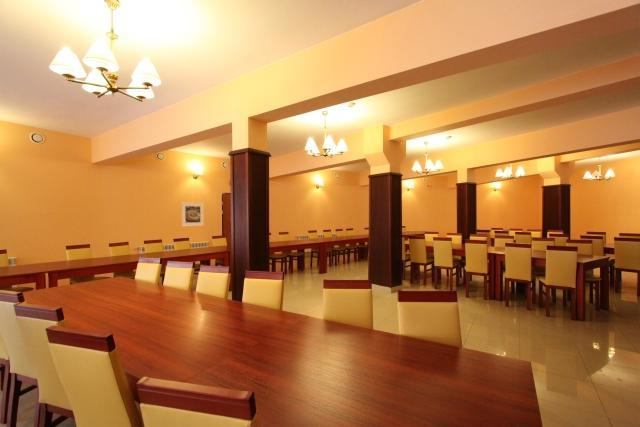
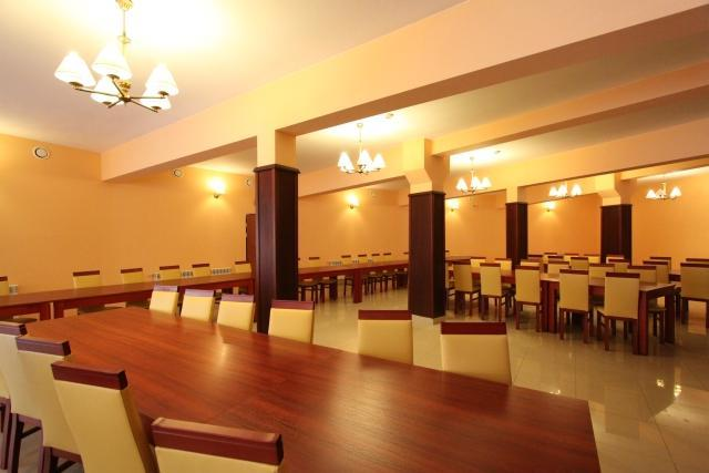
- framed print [181,202,205,227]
